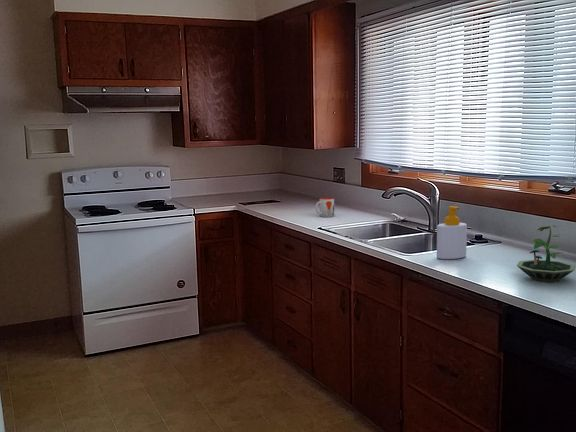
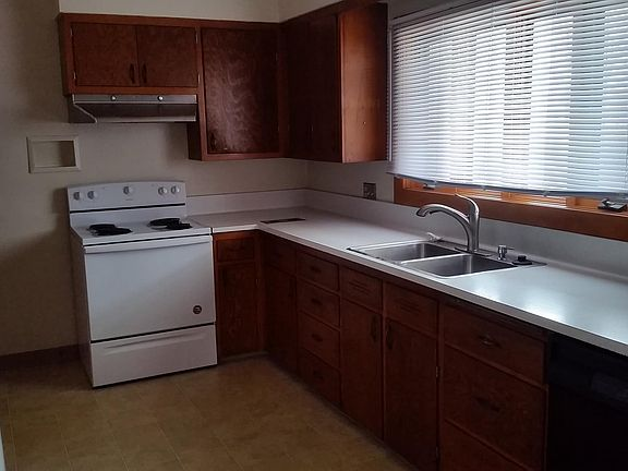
- soap bottle [436,205,468,260]
- terrarium [516,224,576,283]
- mug [315,197,335,218]
